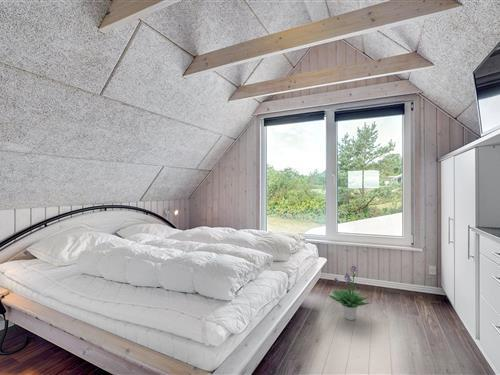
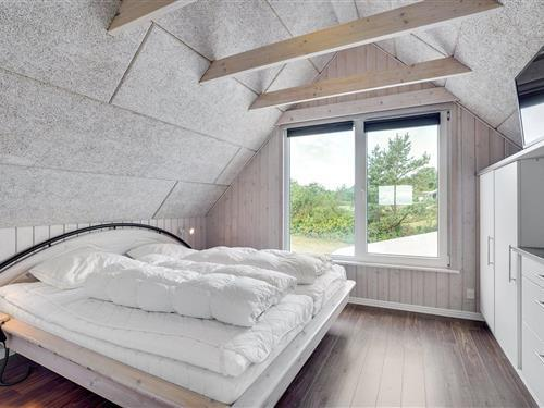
- potted plant [327,264,370,321]
